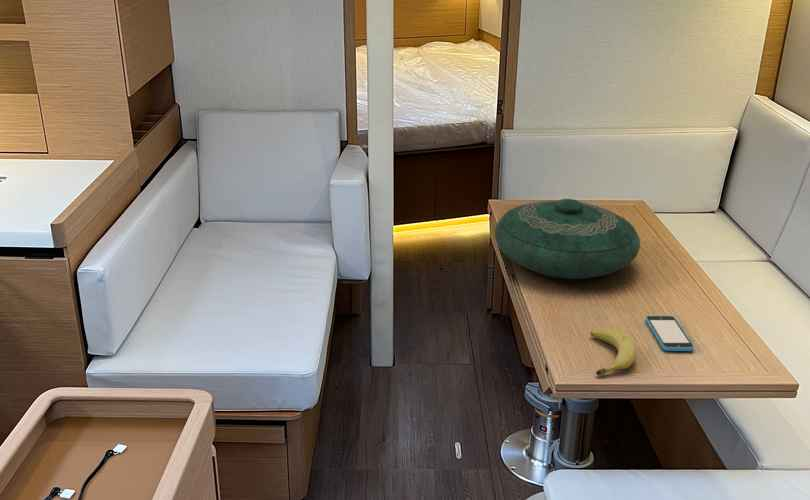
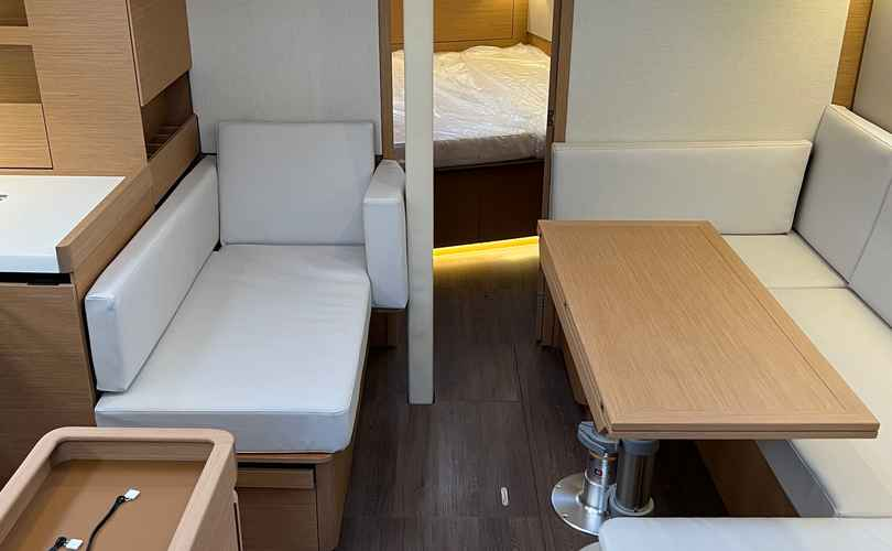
- fruit [590,327,638,377]
- decorative bowl [493,198,641,280]
- smartphone [645,315,695,352]
